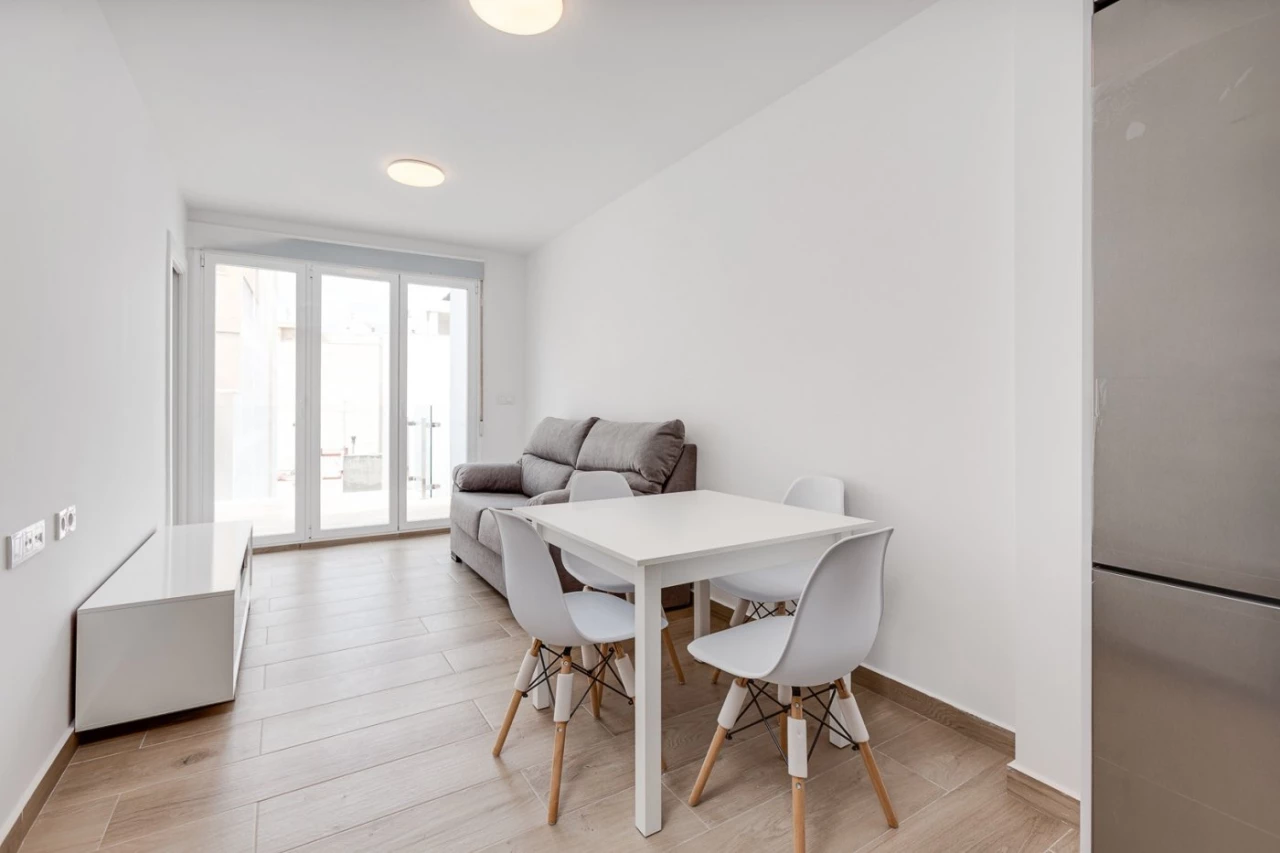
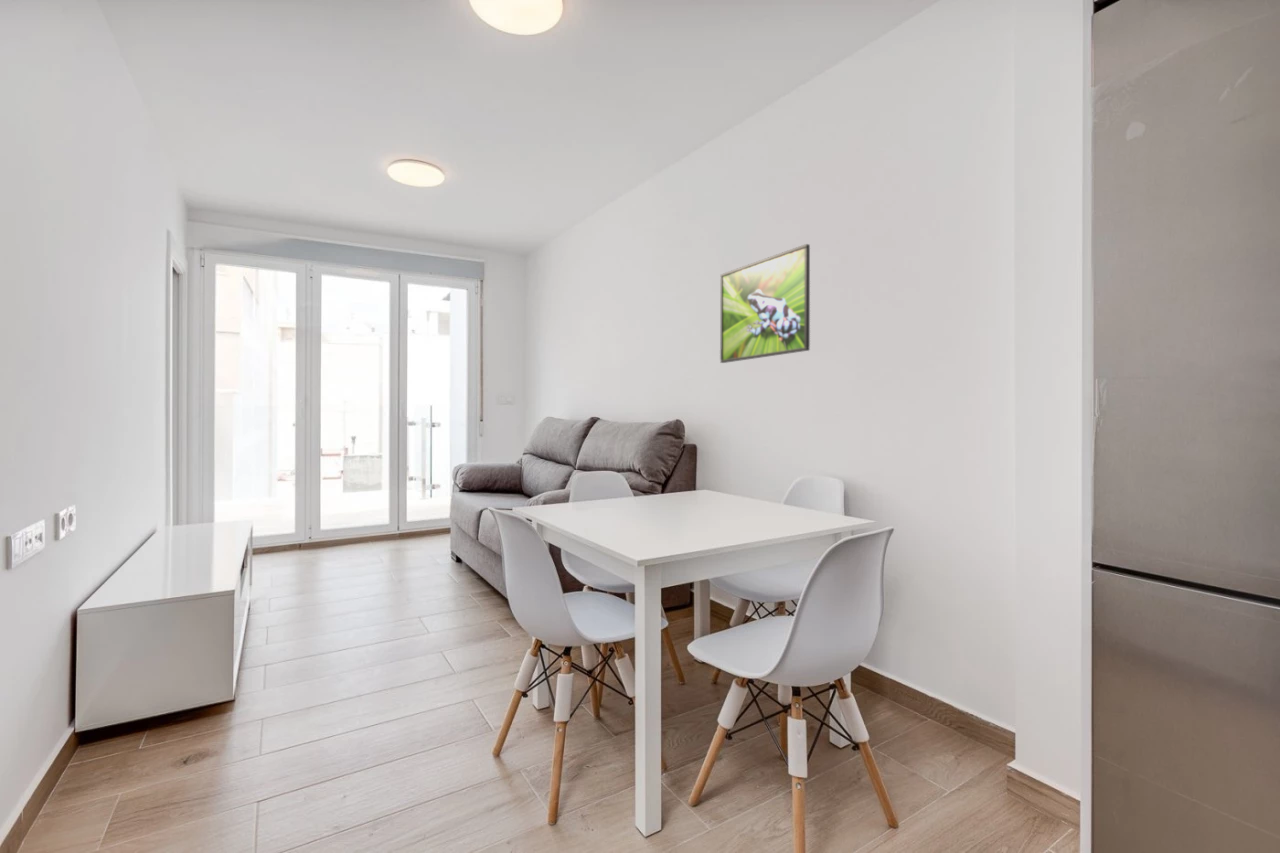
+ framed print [719,243,811,364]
